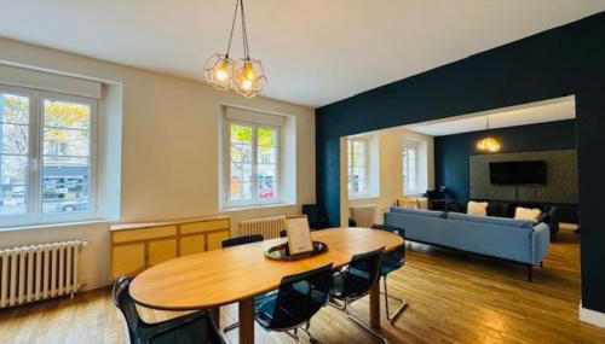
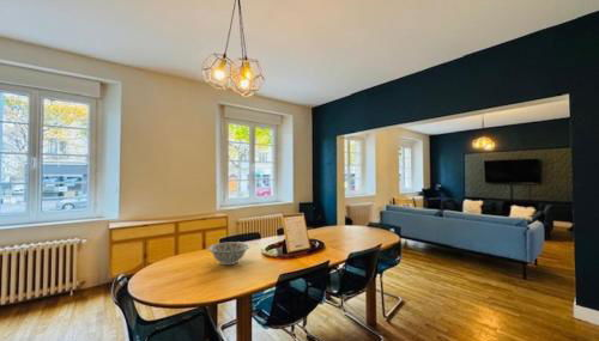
+ decorative bowl [207,240,252,266]
